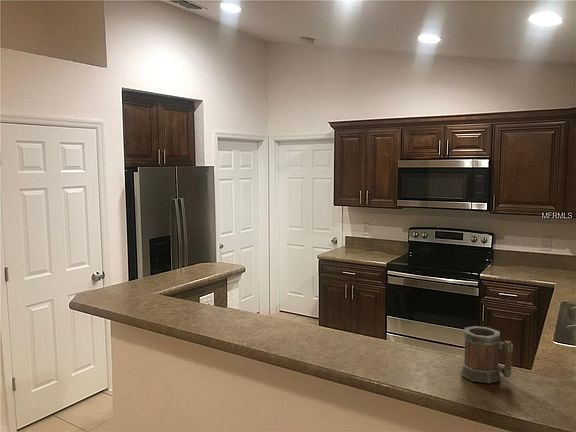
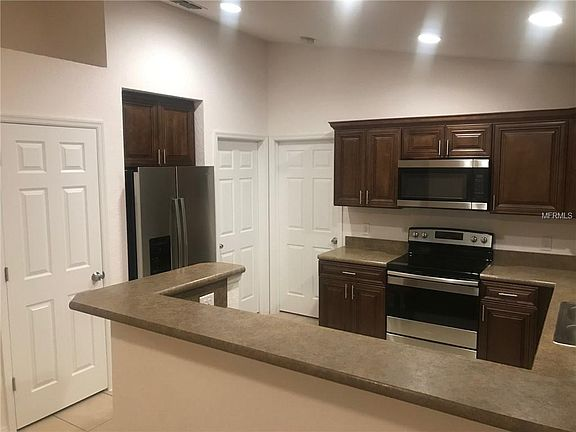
- mug [460,325,514,384]
